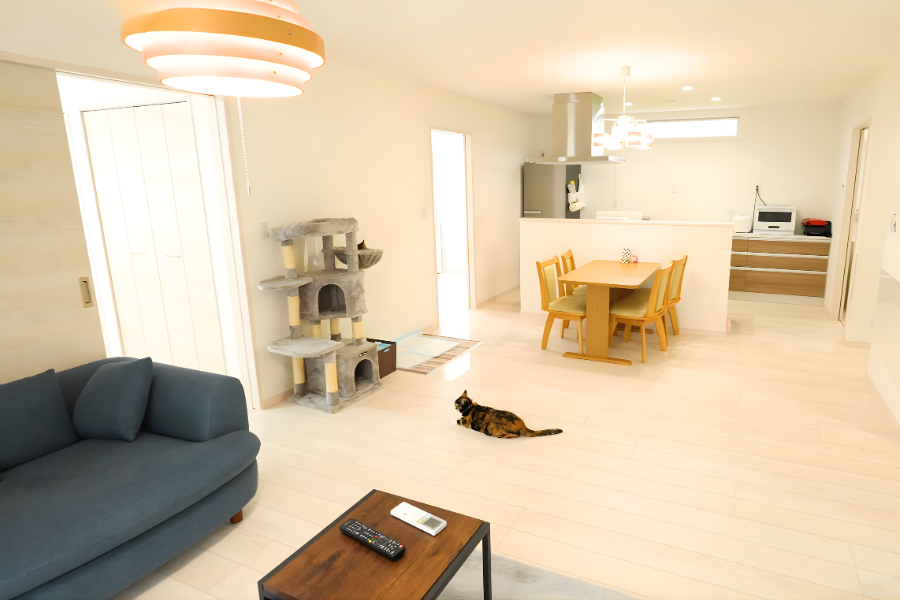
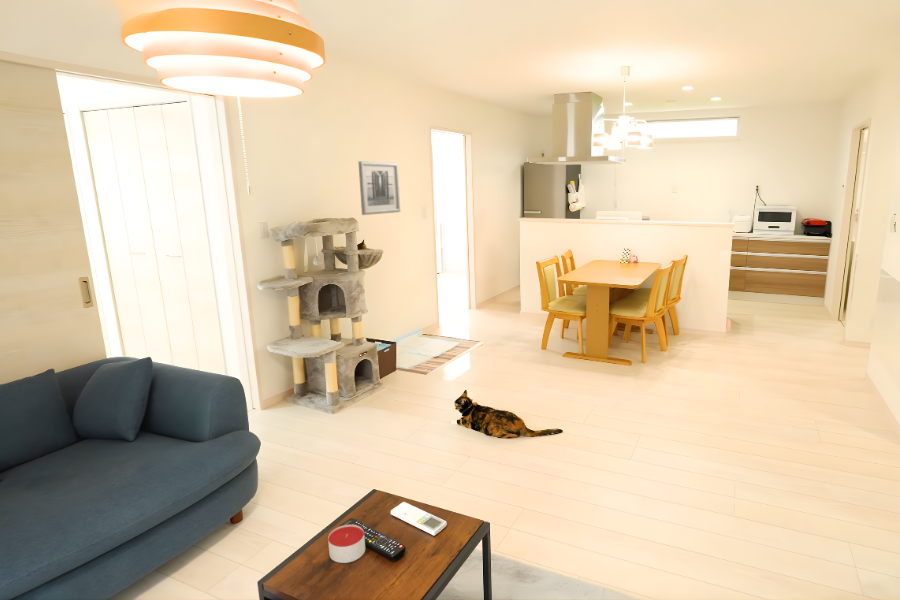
+ candle [327,524,366,564]
+ wall art [357,160,401,216]
